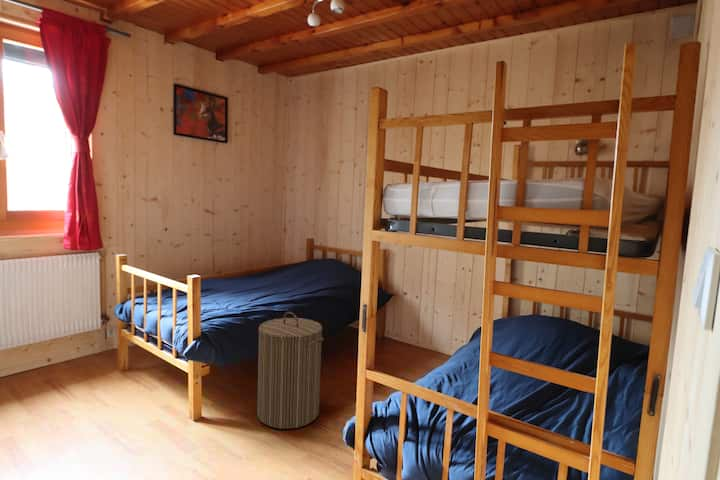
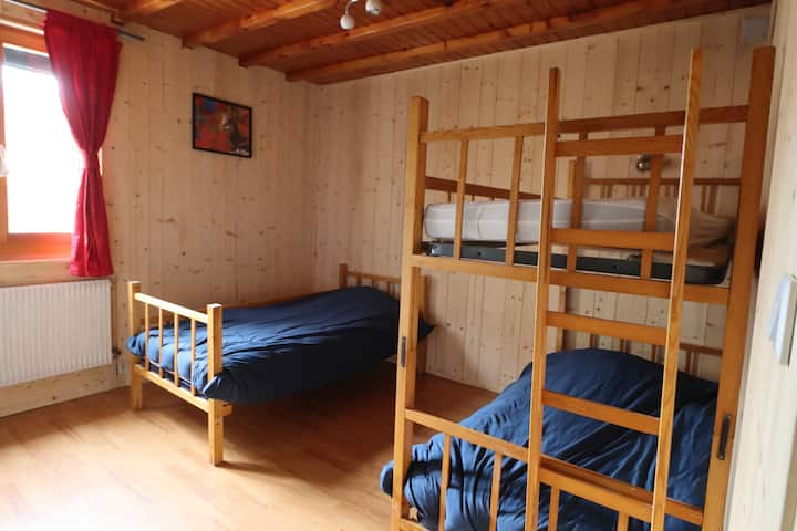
- laundry hamper [256,311,325,430]
